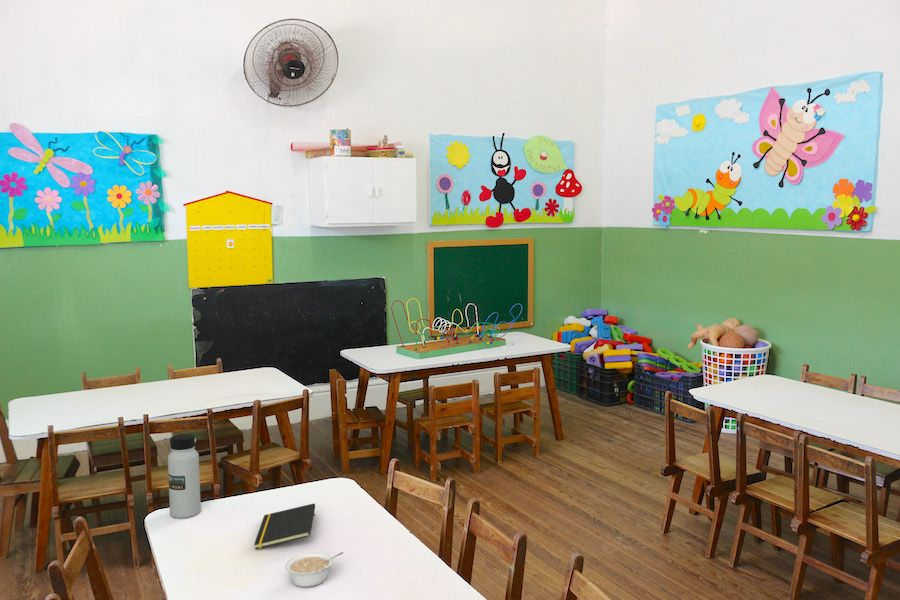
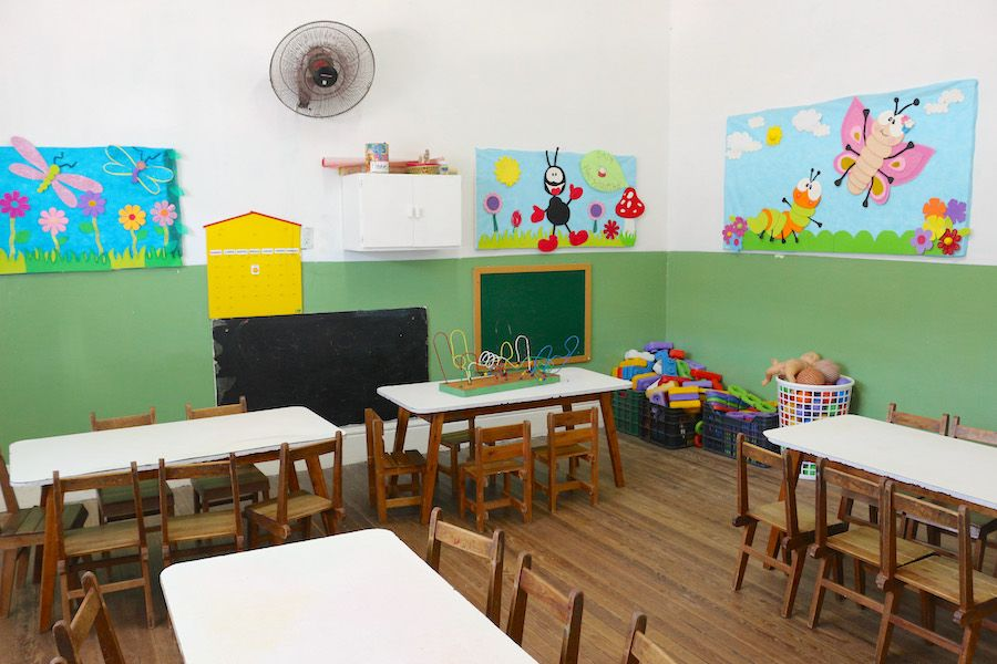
- water bottle [167,433,202,519]
- notepad [253,503,316,550]
- legume [284,551,344,588]
